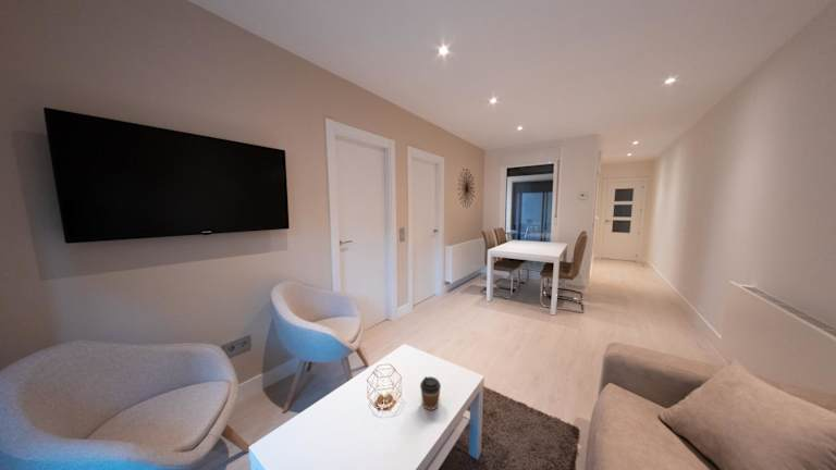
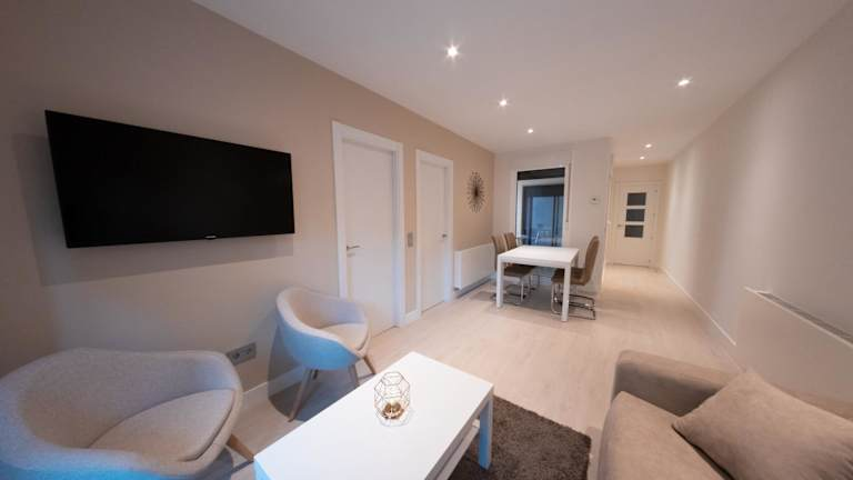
- coffee cup [419,375,442,411]
